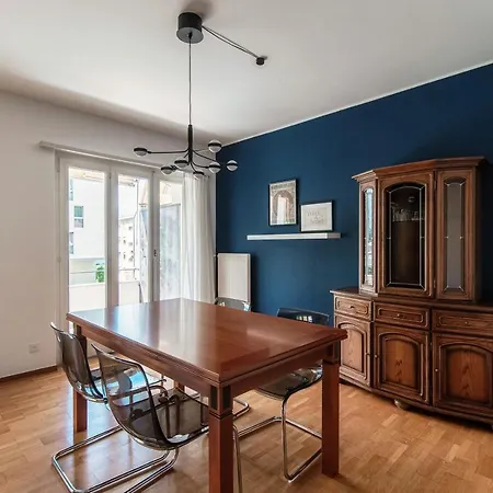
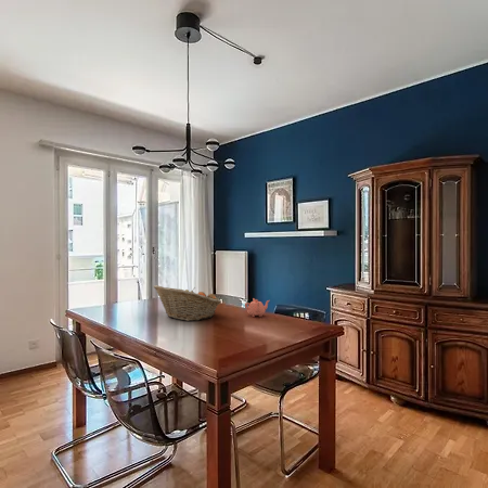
+ fruit basket [153,284,222,322]
+ teapot [244,297,270,318]
